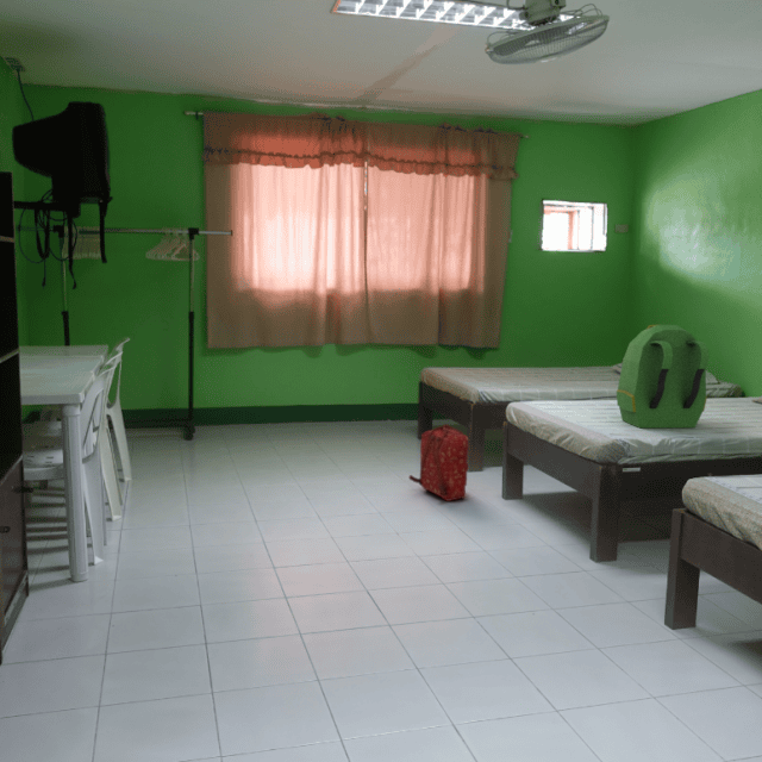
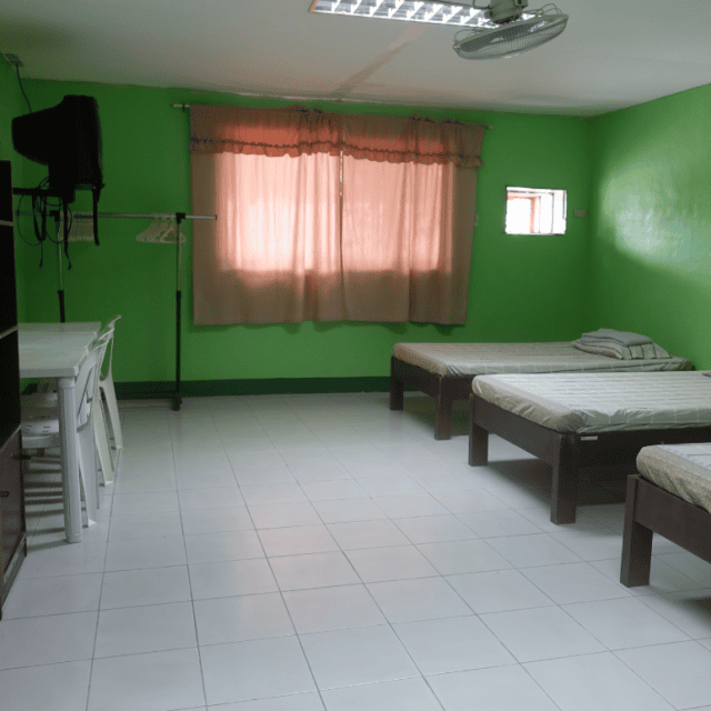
- backpack [616,323,711,429]
- backpack [407,423,469,502]
